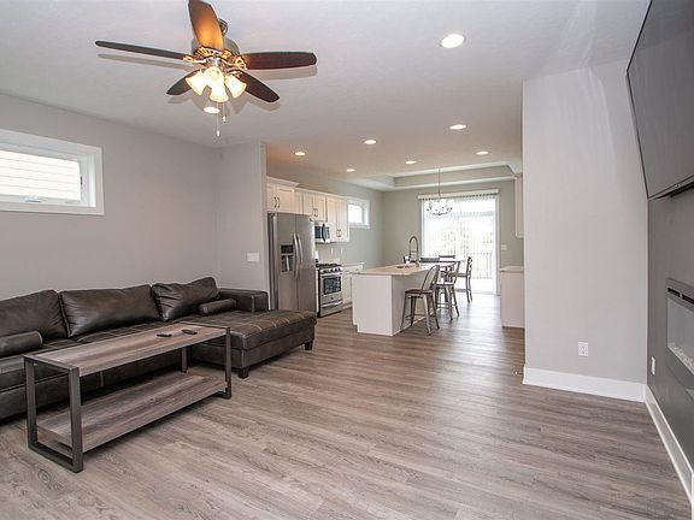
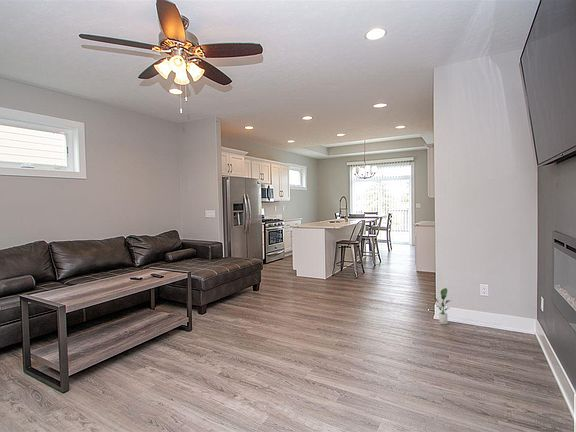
+ potted plant [432,287,451,325]
